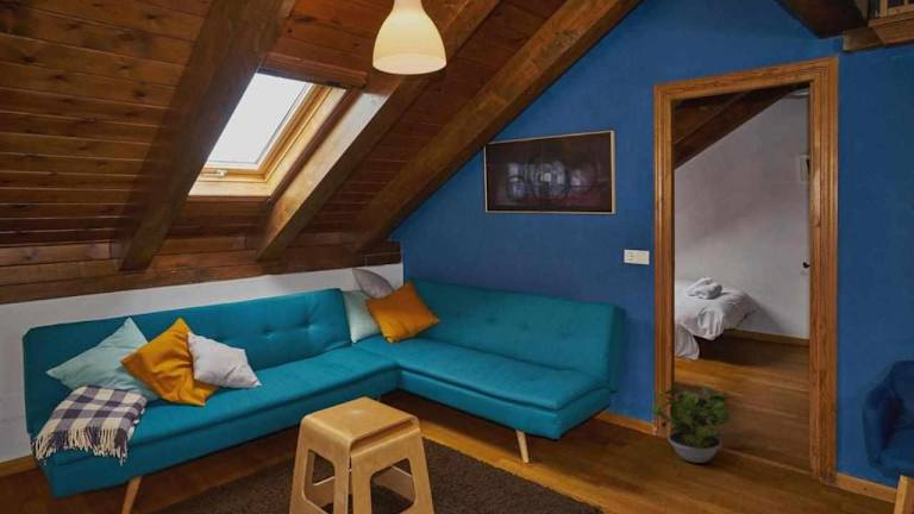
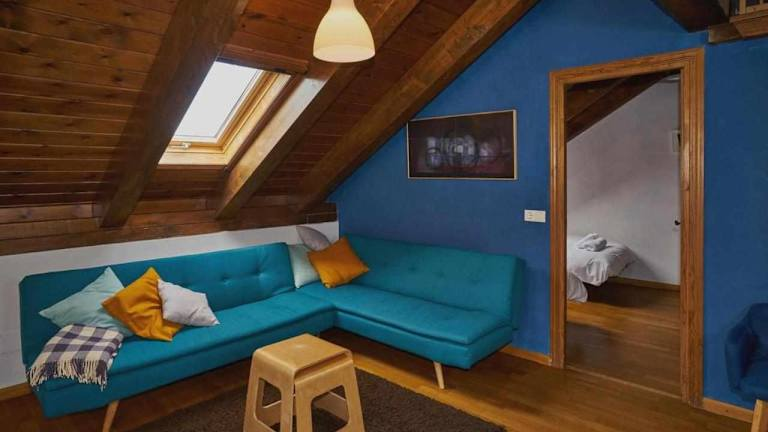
- potted plant [649,386,731,464]
